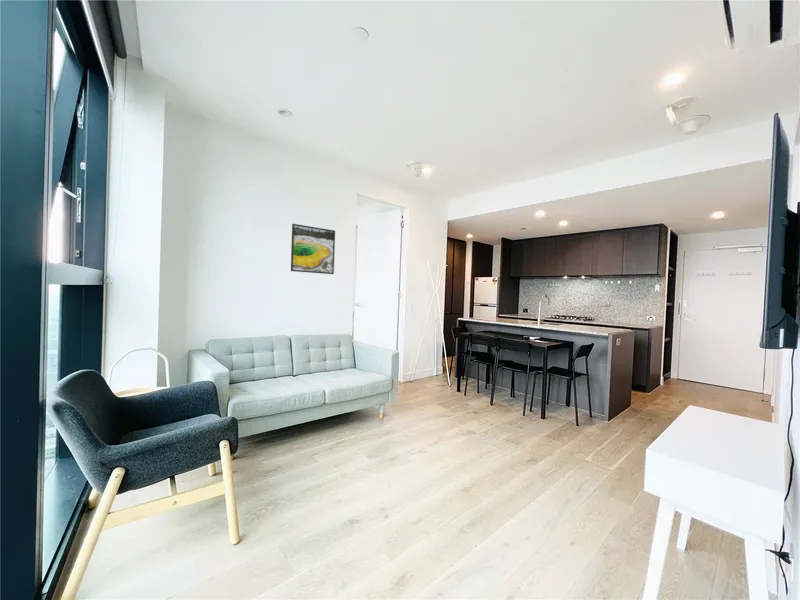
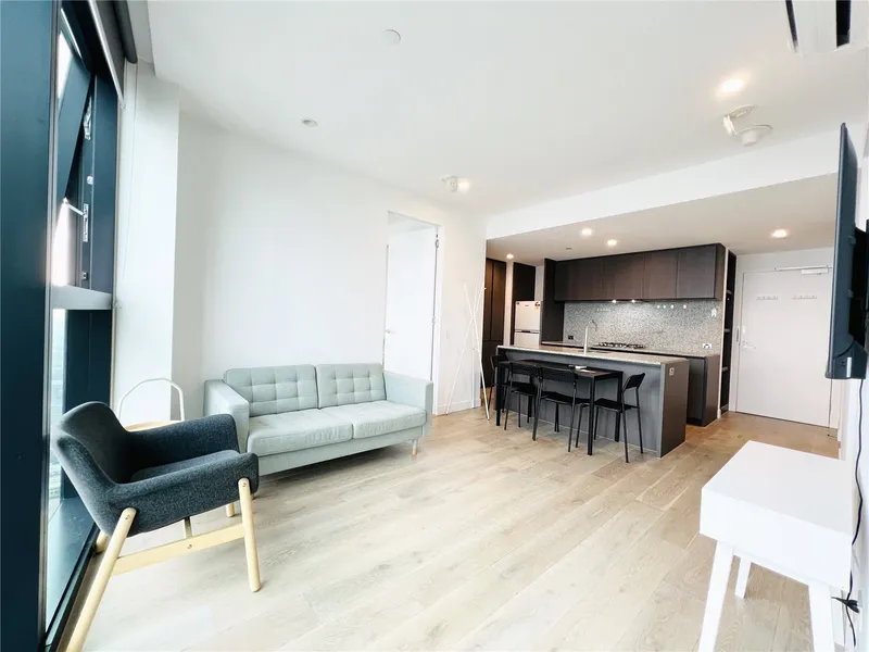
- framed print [290,223,336,275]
